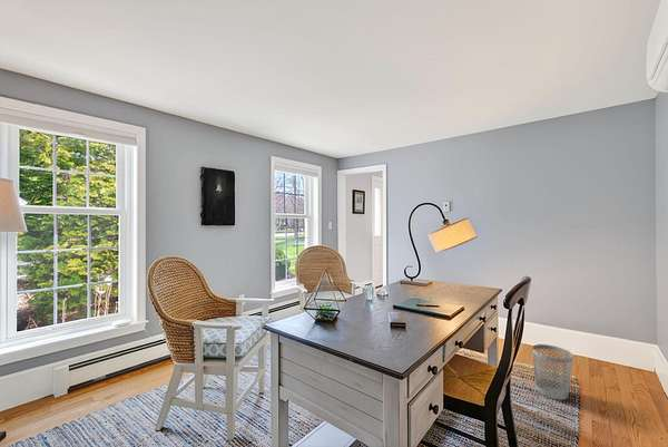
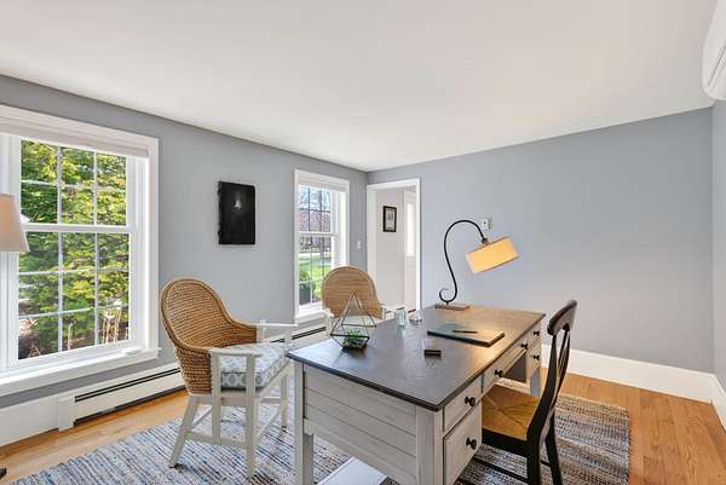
- wastebasket [531,343,574,401]
